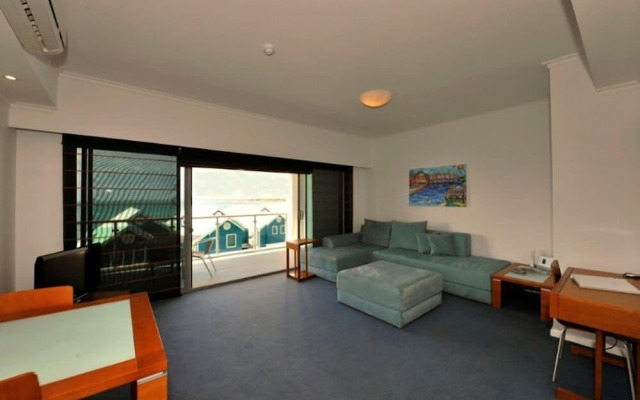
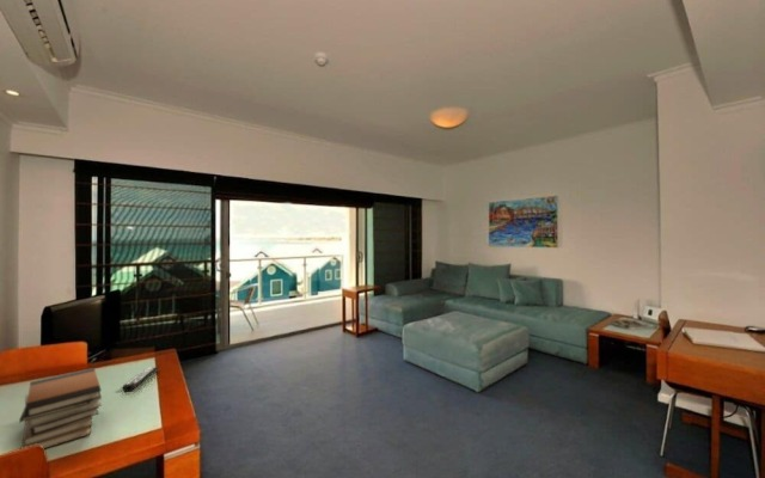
+ remote control [121,366,159,393]
+ book stack [18,367,103,451]
